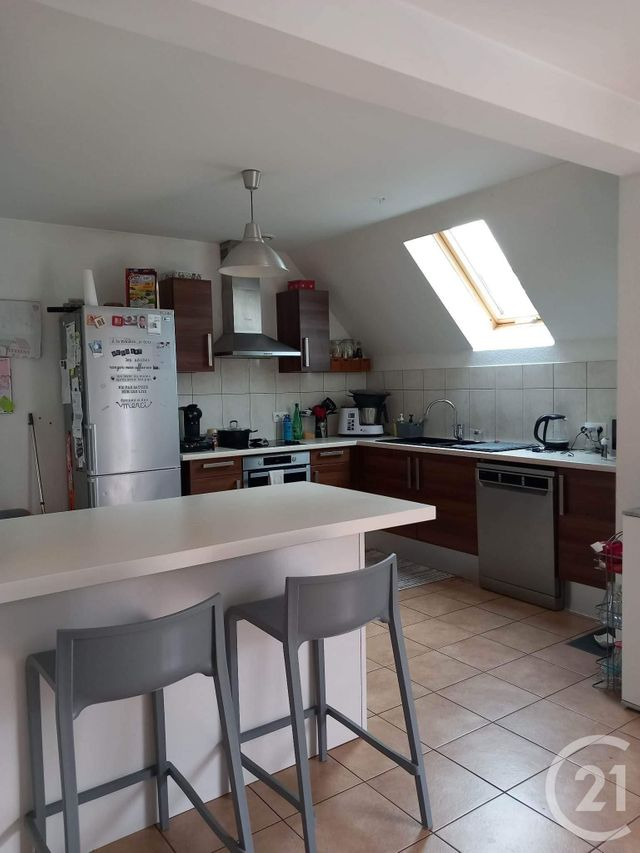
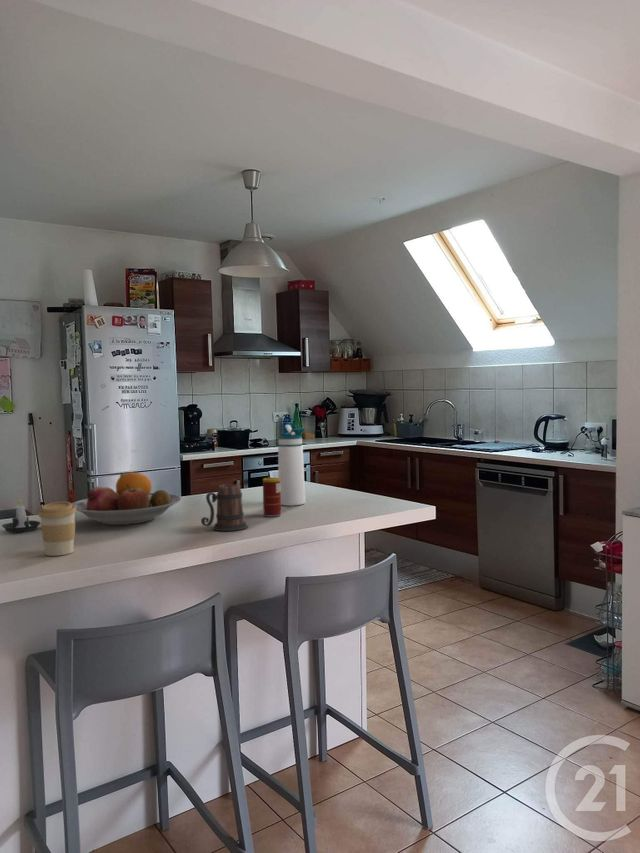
+ beverage can [262,477,282,518]
+ water bottle [277,424,307,507]
+ candle [1,498,41,533]
+ coffee cup [38,501,77,557]
+ mug [200,483,249,532]
+ fruit bowl [71,471,182,526]
